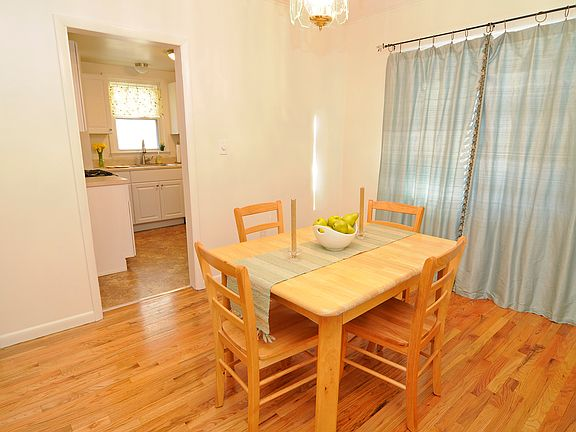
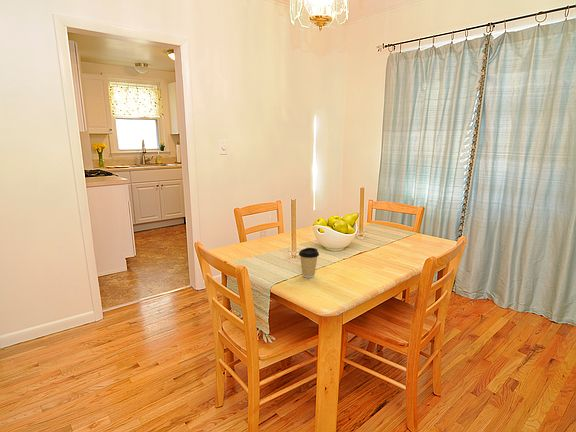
+ coffee cup [298,247,320,279]
